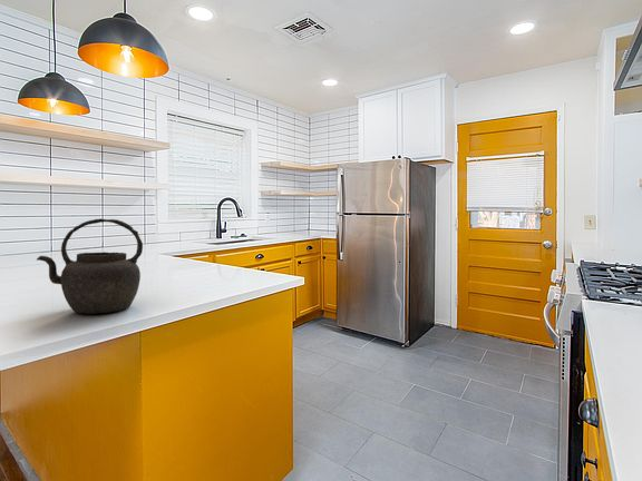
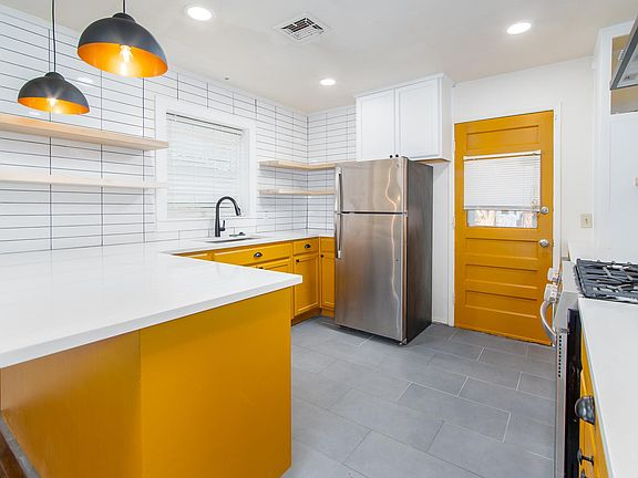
- kettle [35,217,144,315]
